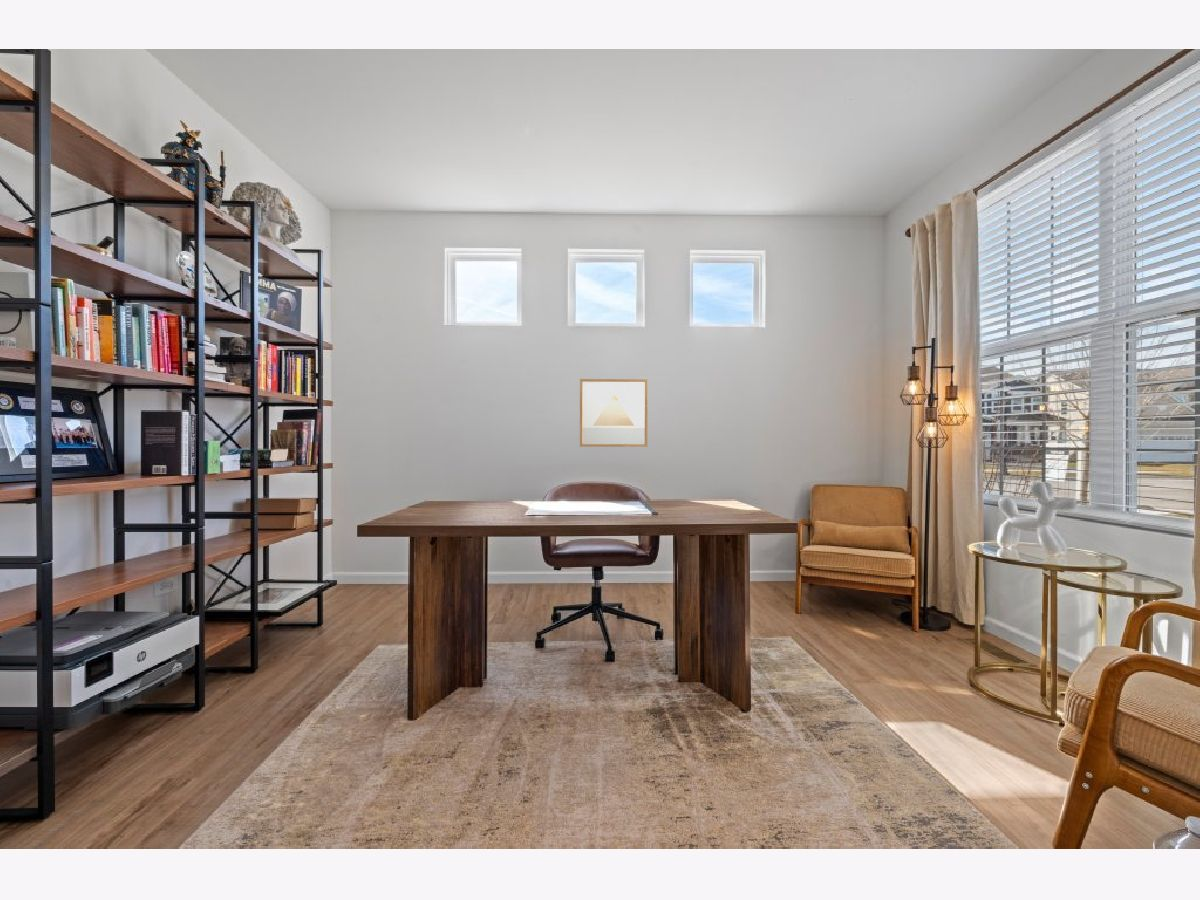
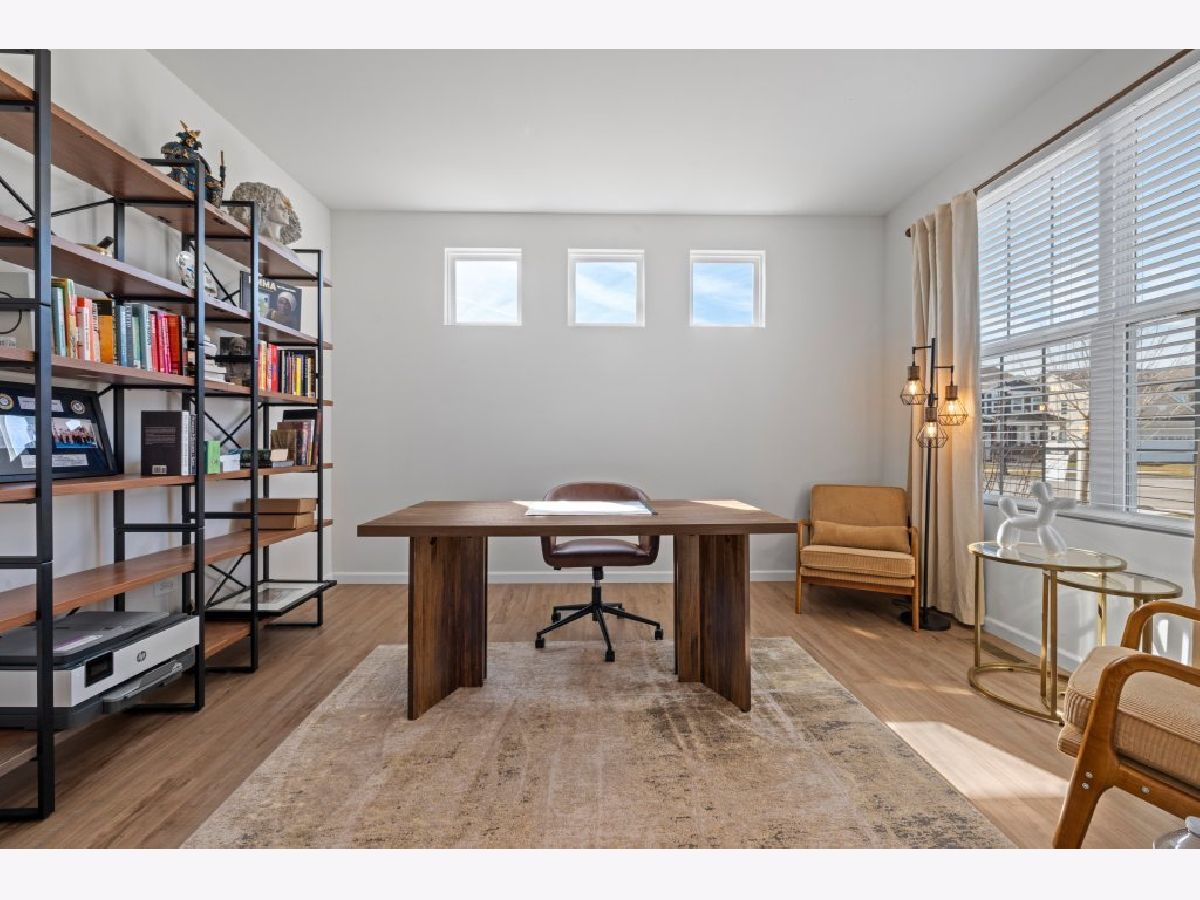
- wall art [579,378,649,448]
